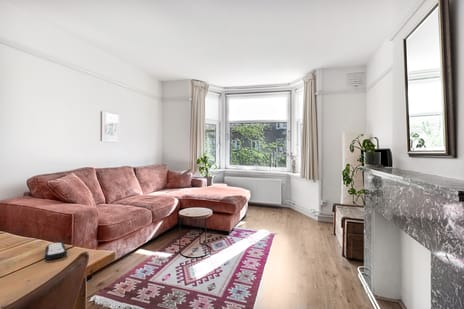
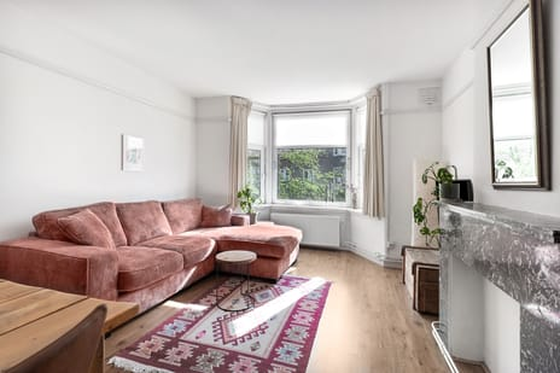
- remote control [44,241,68,261]
